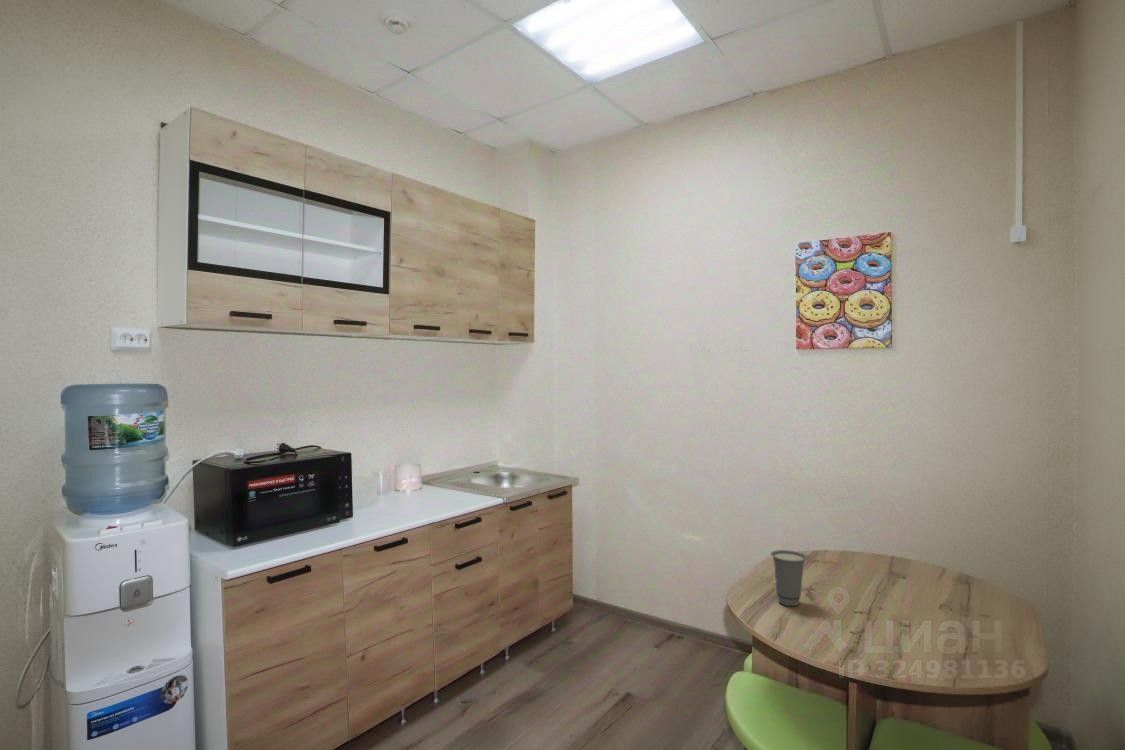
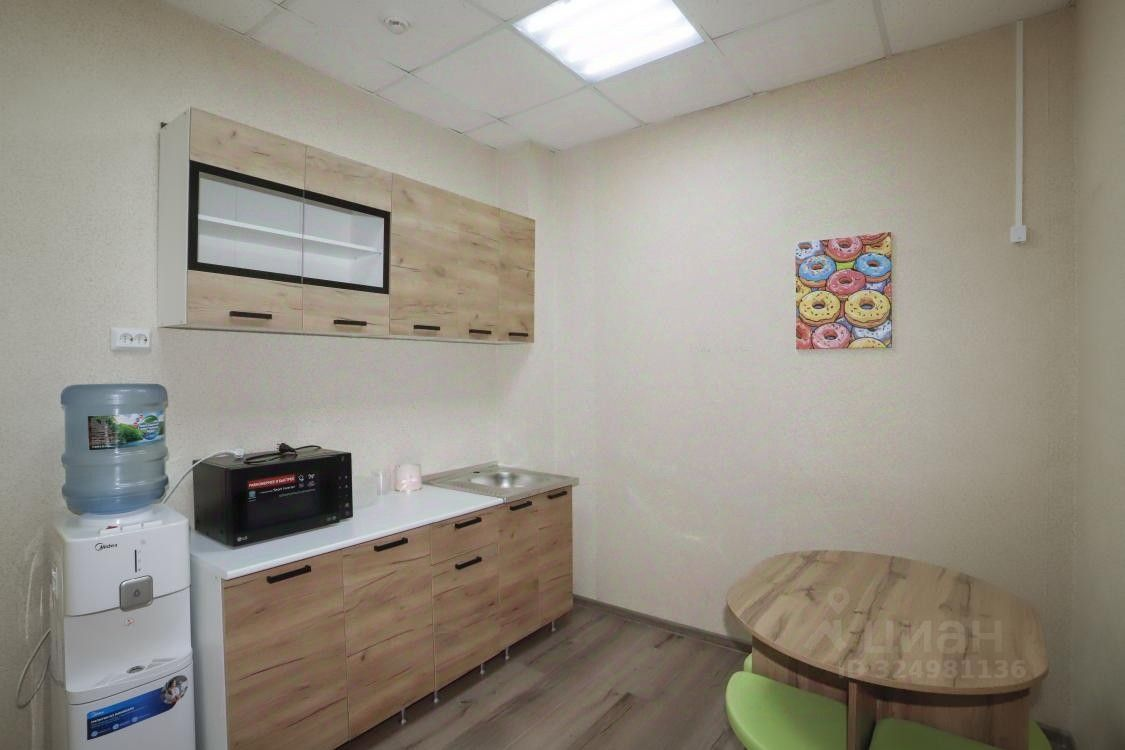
- cup [770,549,808,607]
